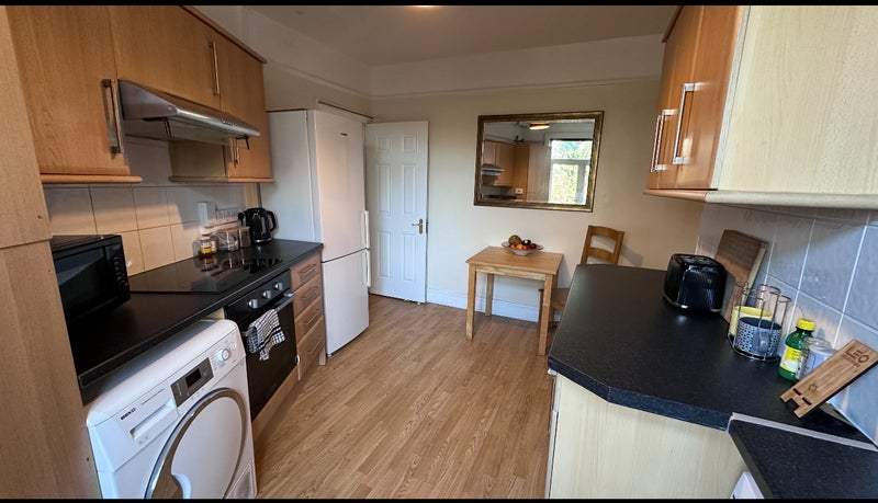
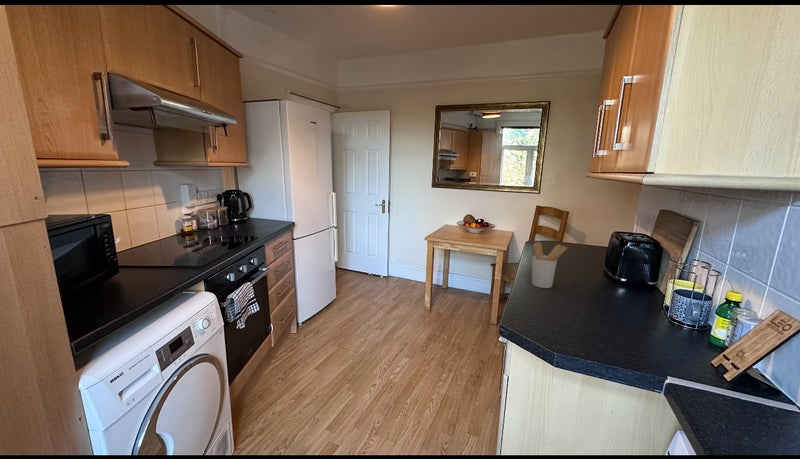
+ utensil holder [531,241,568,289]
